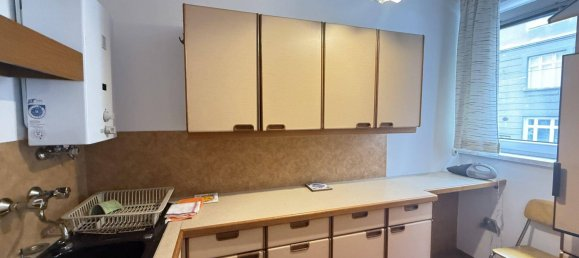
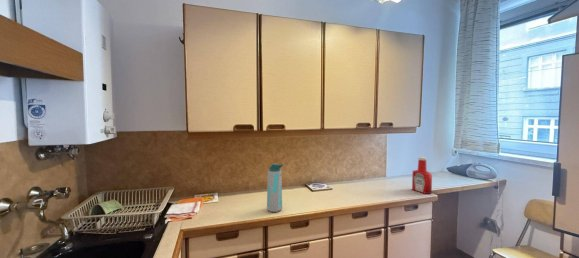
+ soap bottle [411,156,433,195]
+ water bottle [266,163,284,213]
